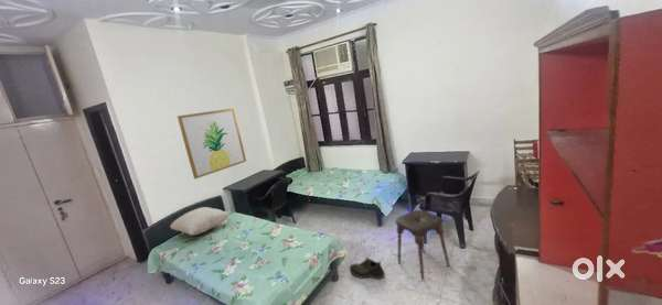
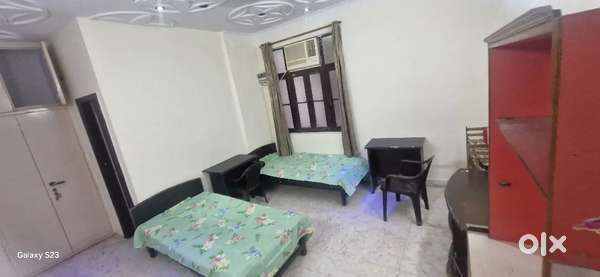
- pillow [169,206,231,237]
- wall art [177,107,247,179]
- stool [394,209,450,282]
- shoe [349,251,385,280]
